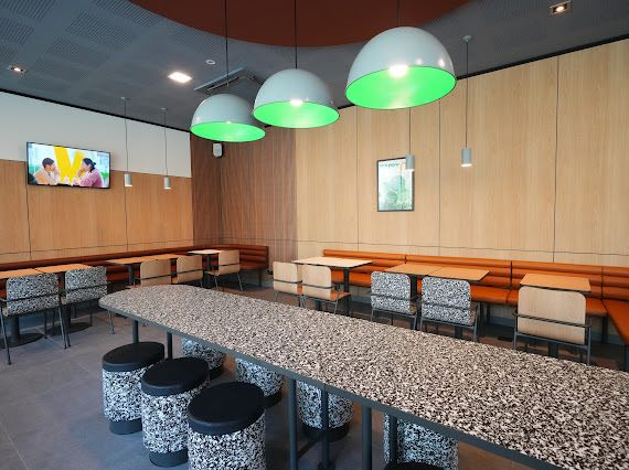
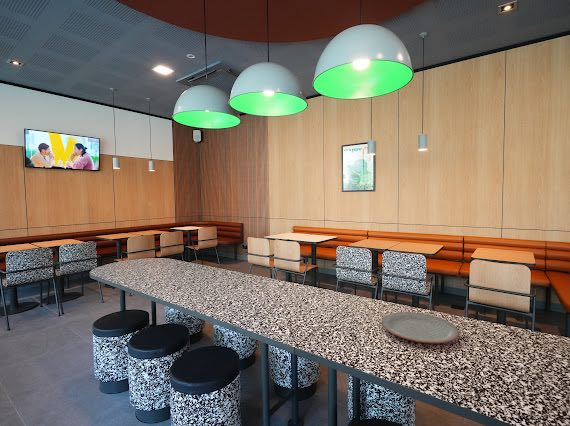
+ plate [381,311,460,344]
